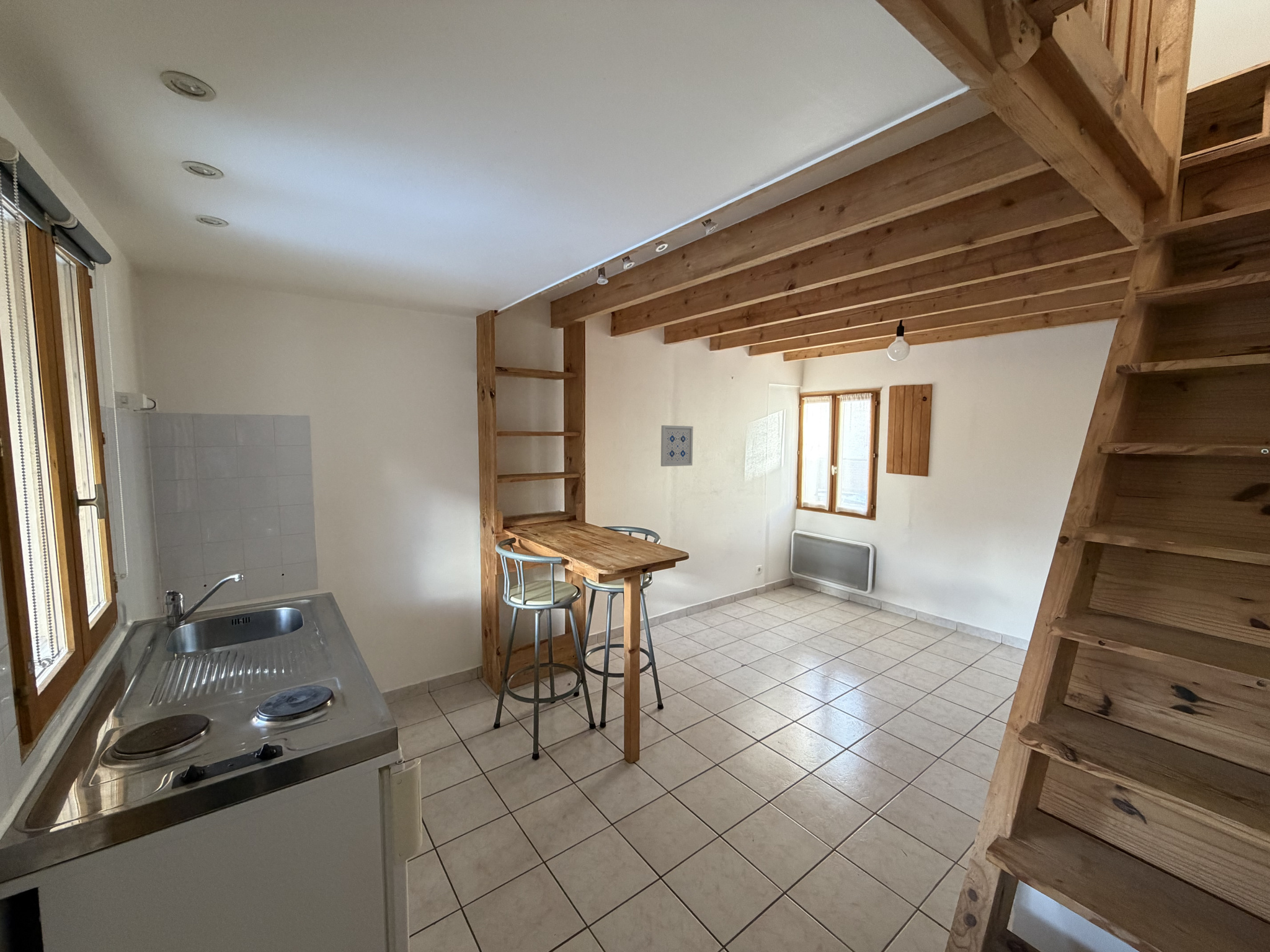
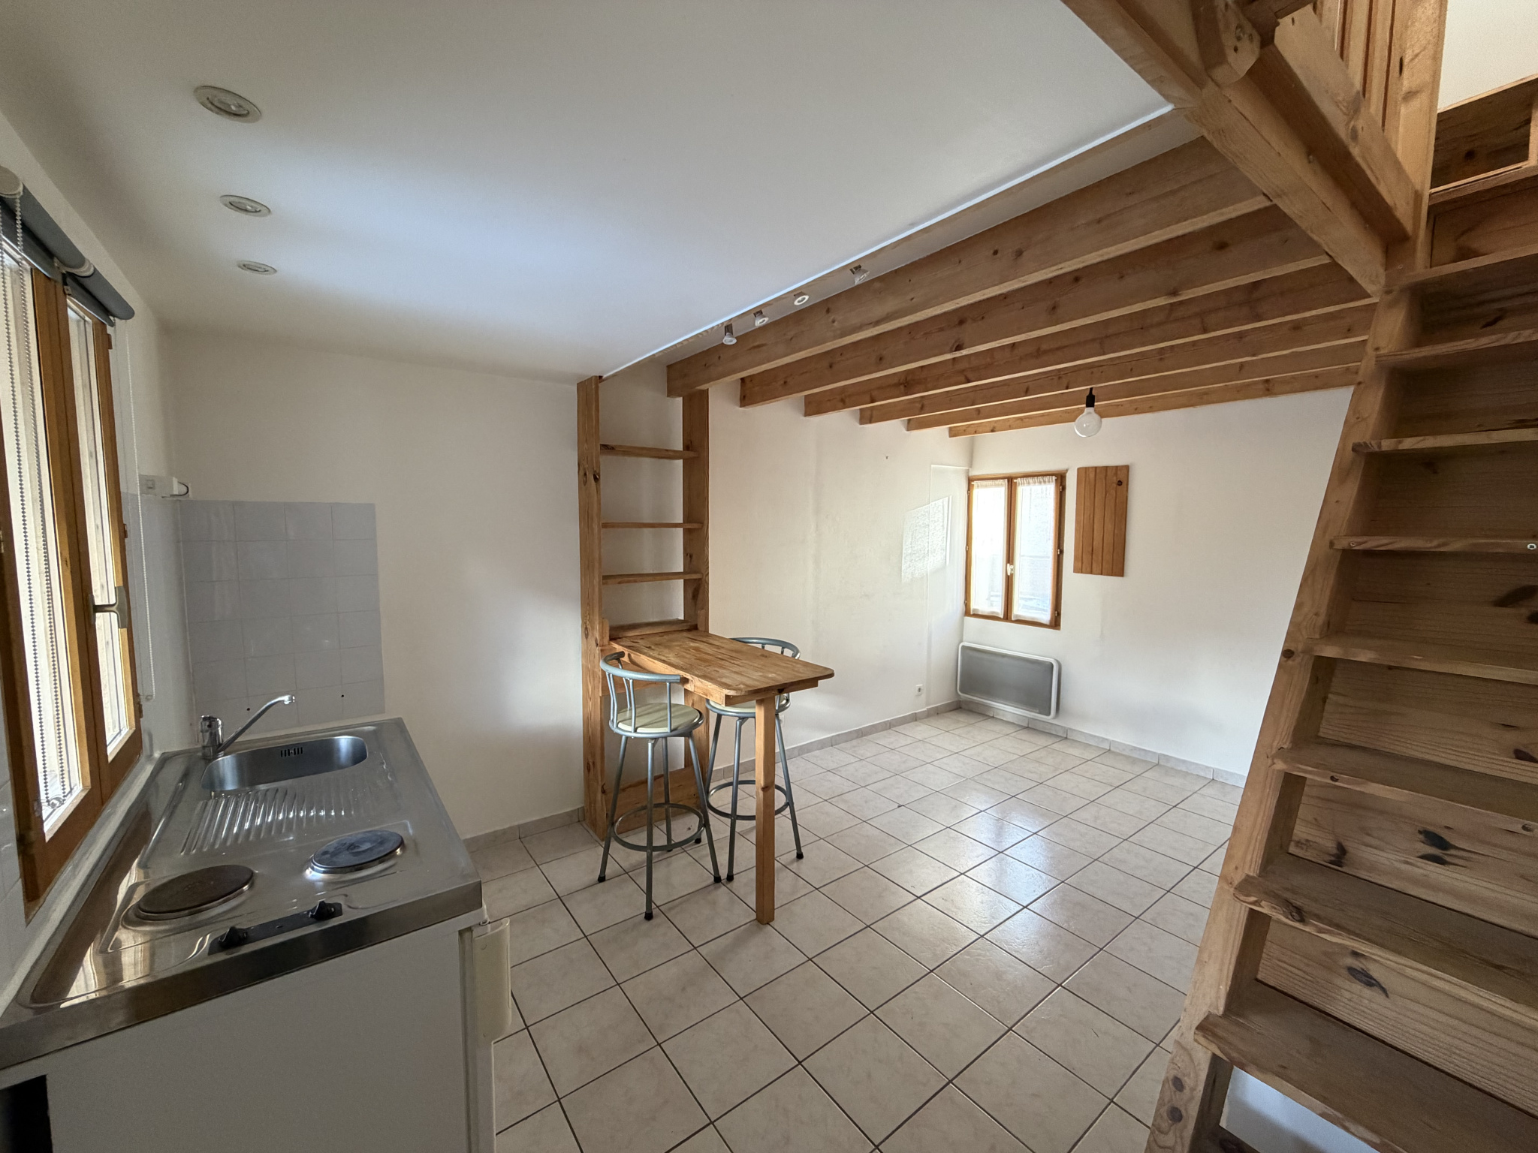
- wall art [660,425,694,467]
